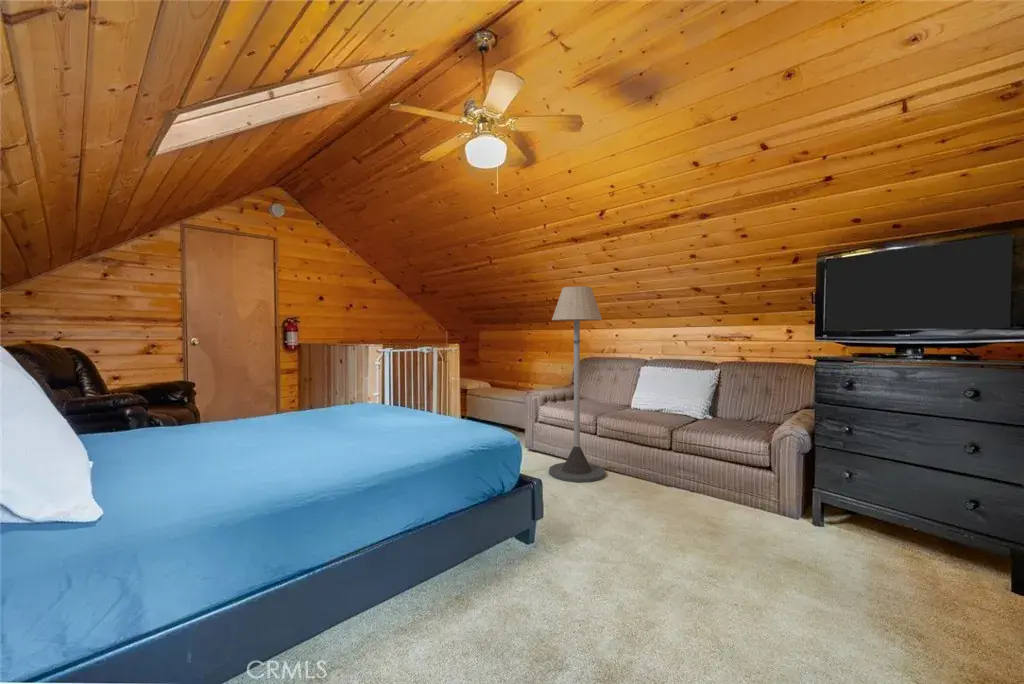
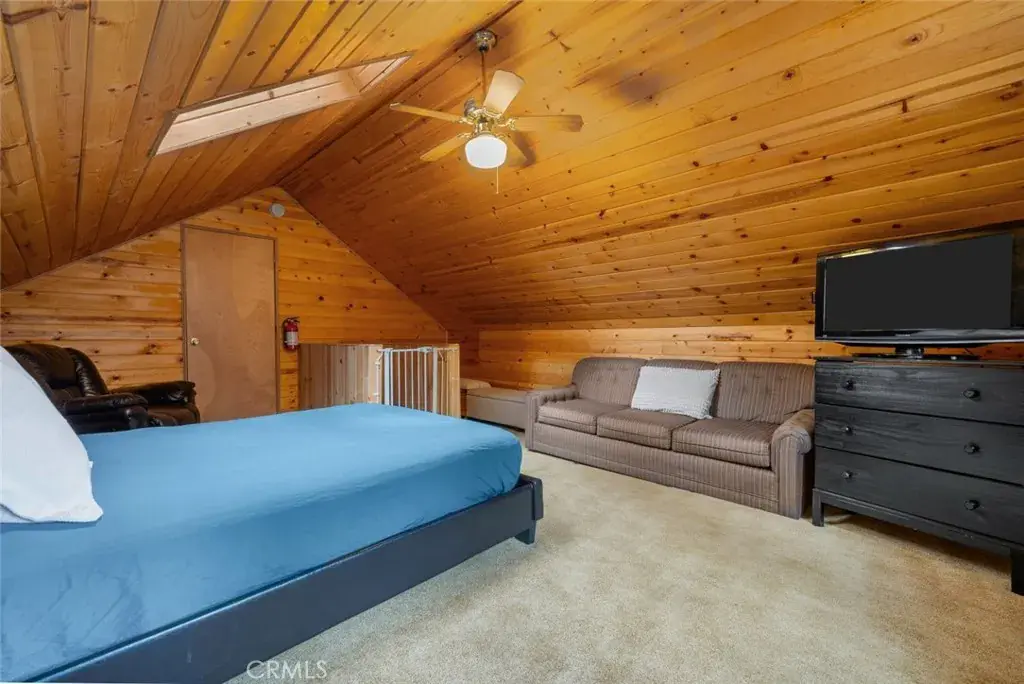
- floor lamp [548,286,606,483]
